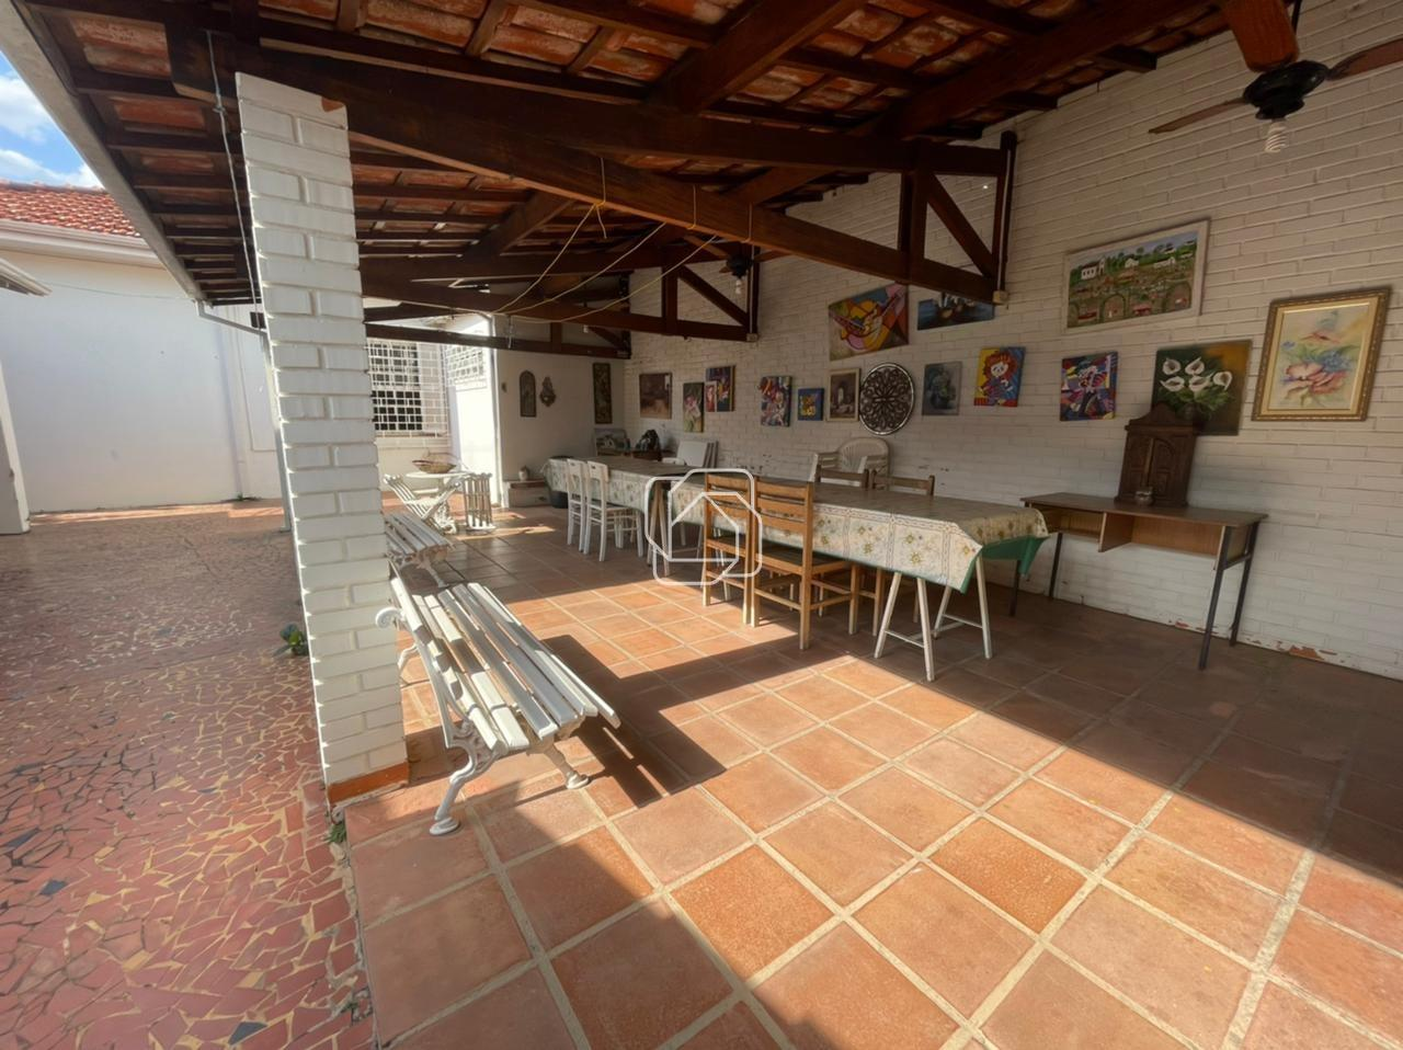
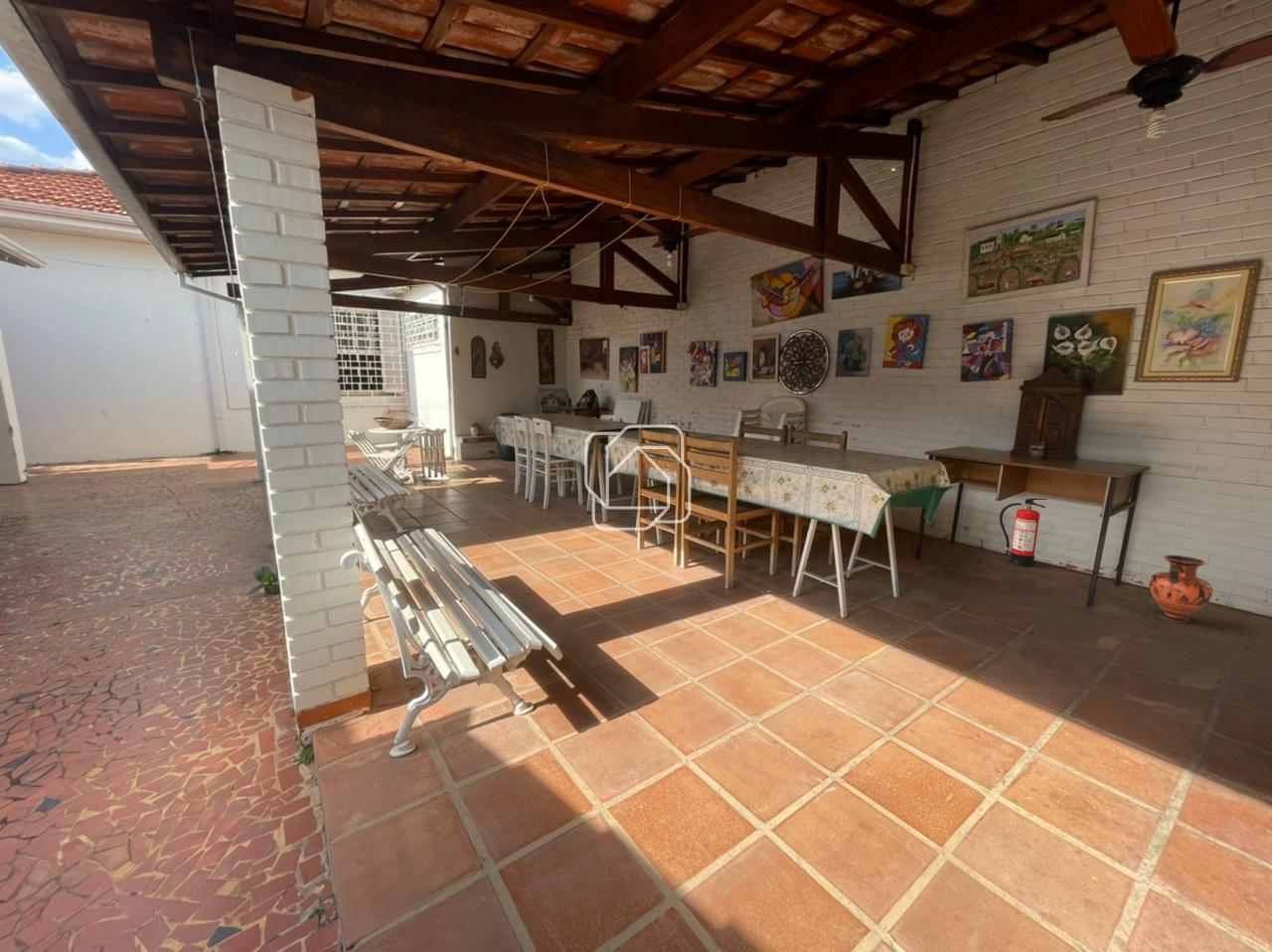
+ vase [1148,554,1213,623]
+ fire extinguisher [999,497,1048,567]
